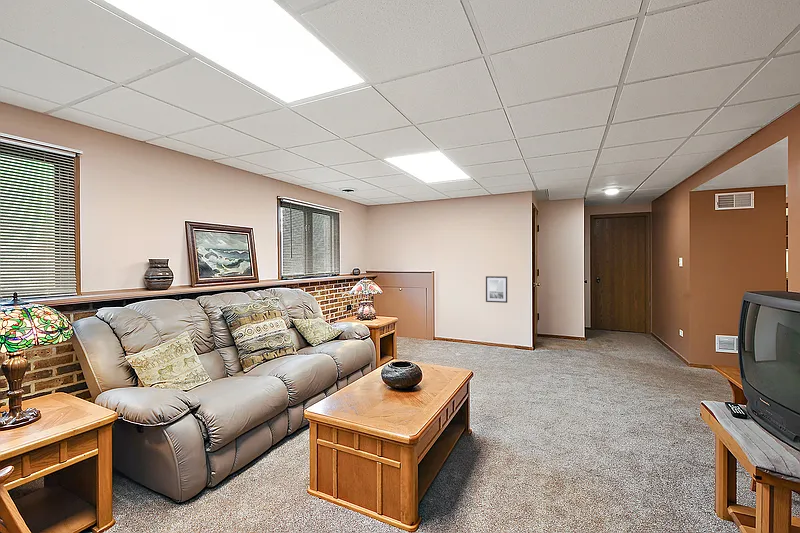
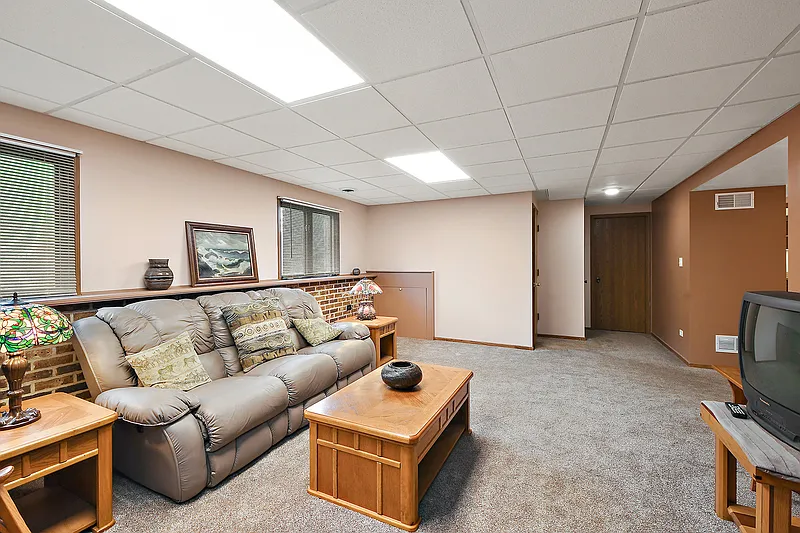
- wall art [485,275,508,304]
